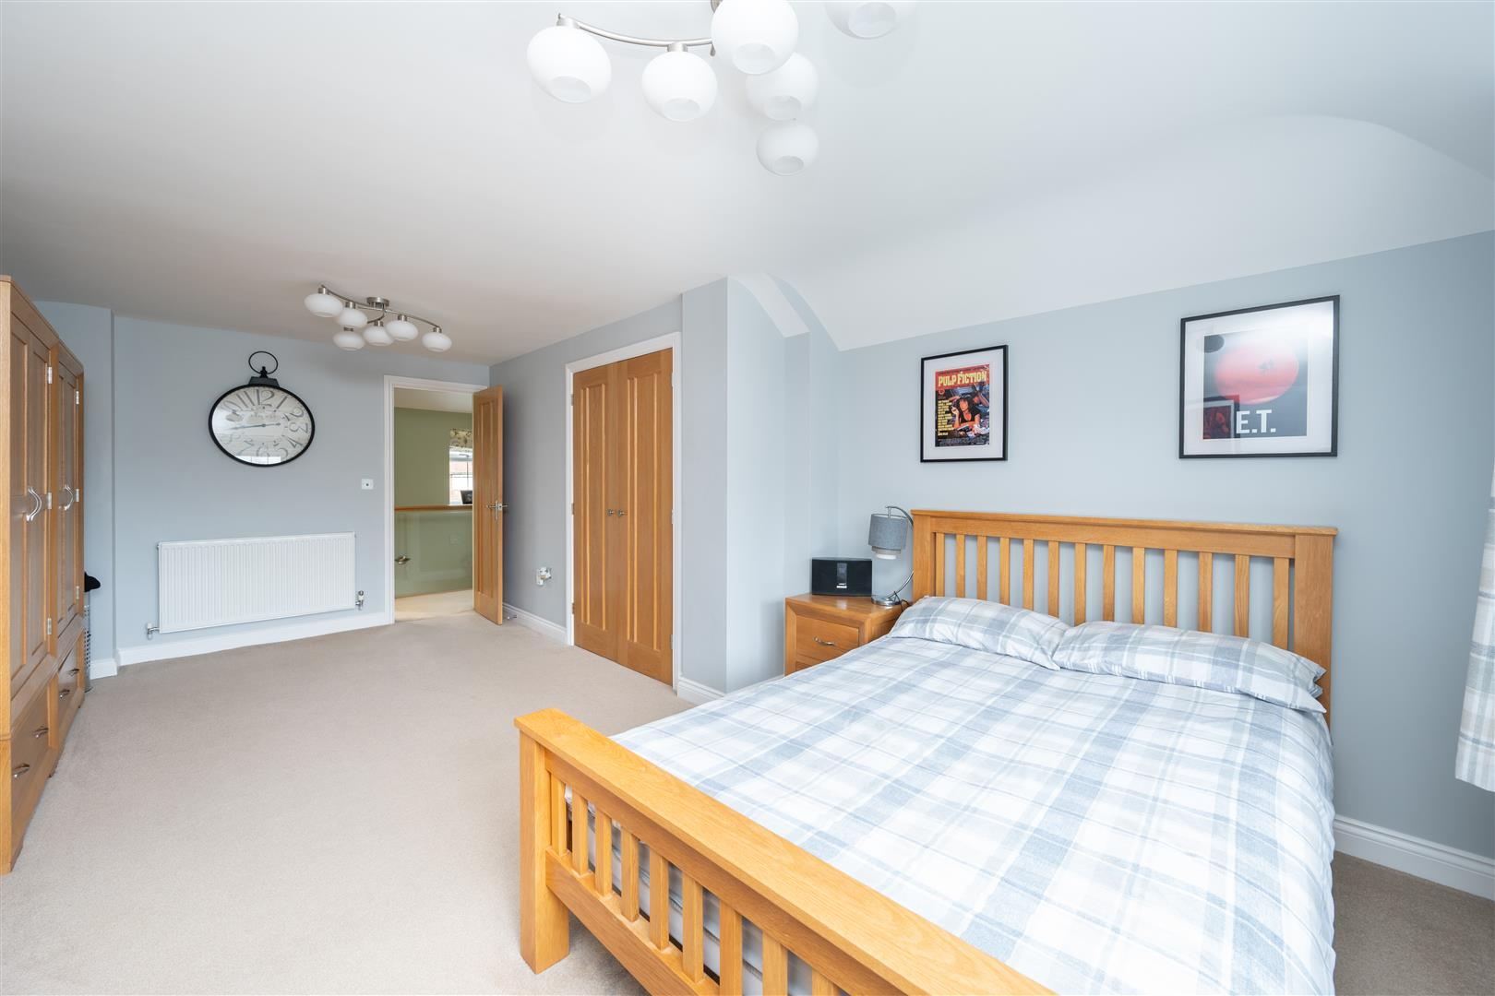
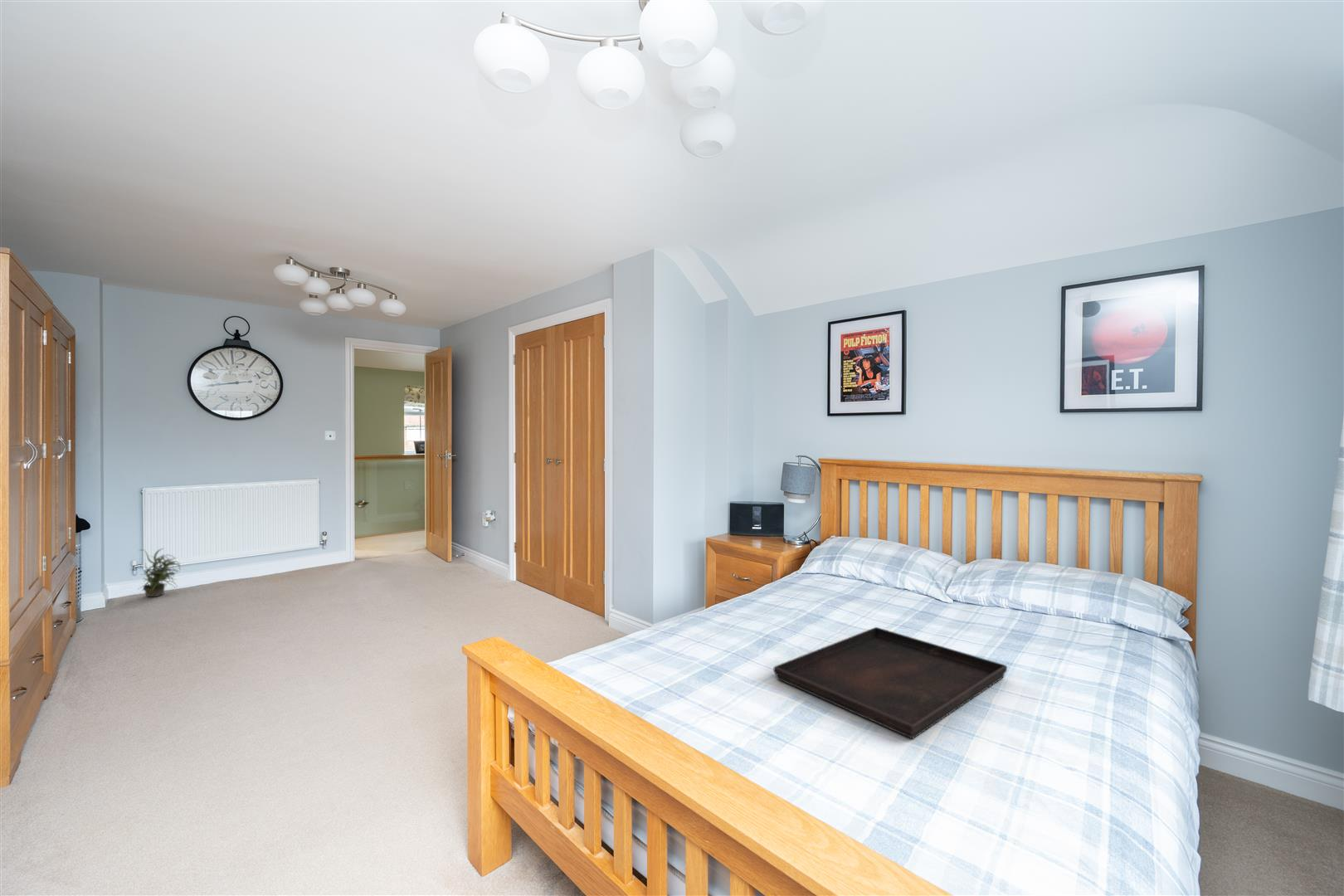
+ serving tray [773,626,1008,739]
+ potted plant [138,548,181,597]
